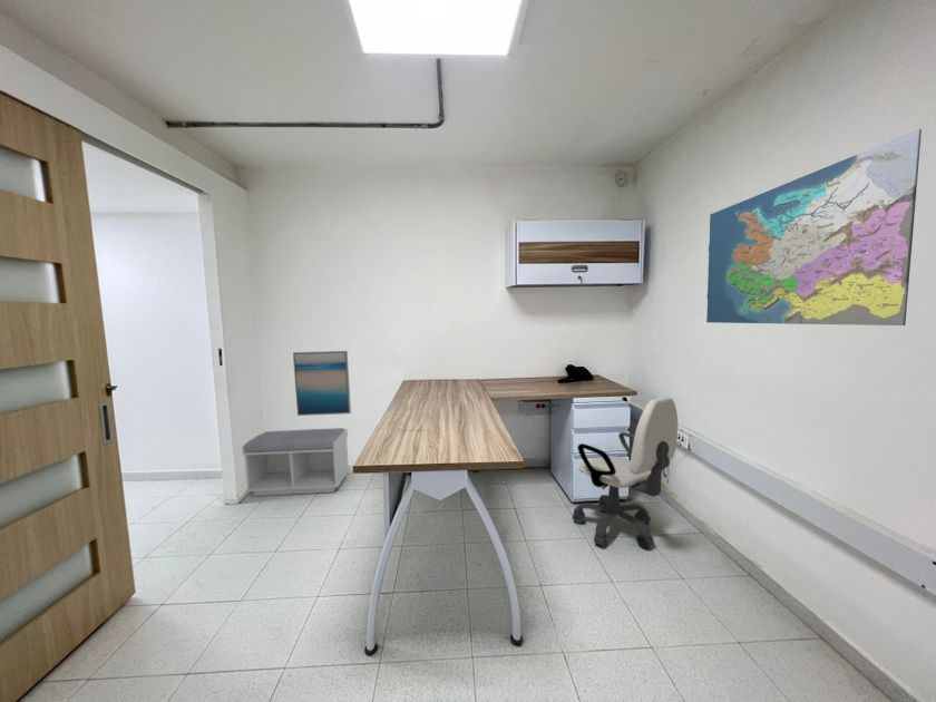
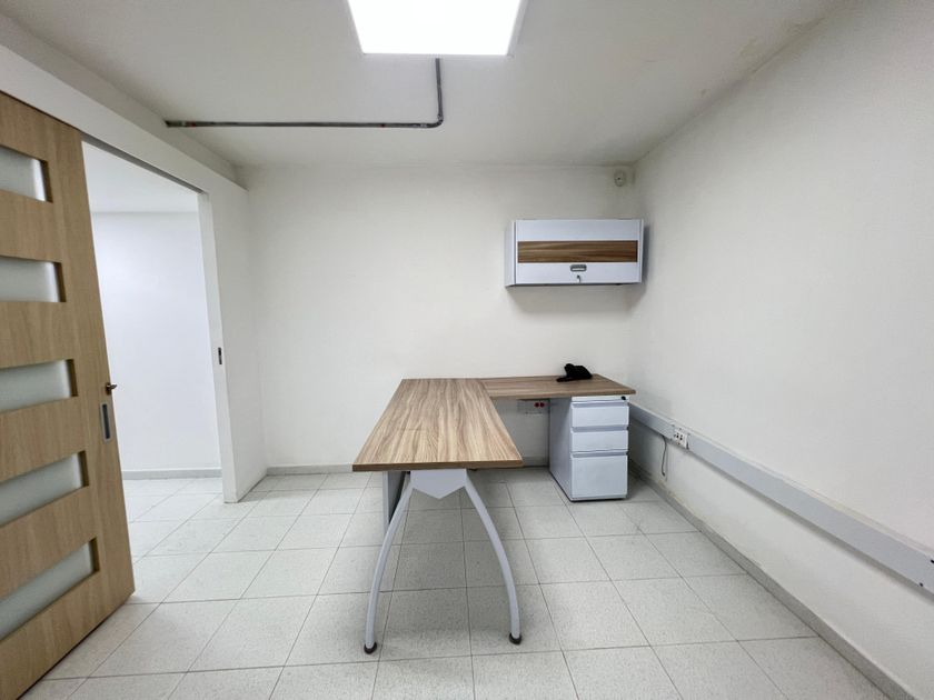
- bench [241,427,351,497]
- office chair [572,396,679,549]
- map [705,128,923,326]
- wall art [292,350,352,417]
